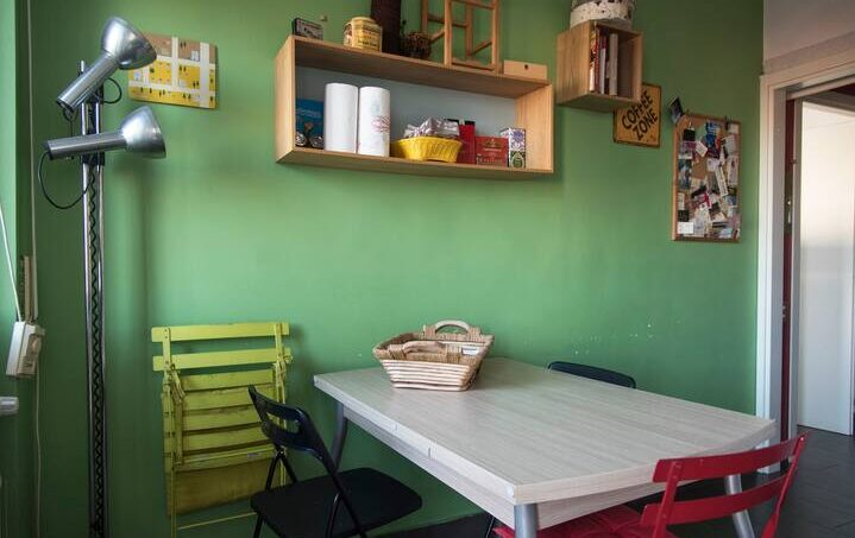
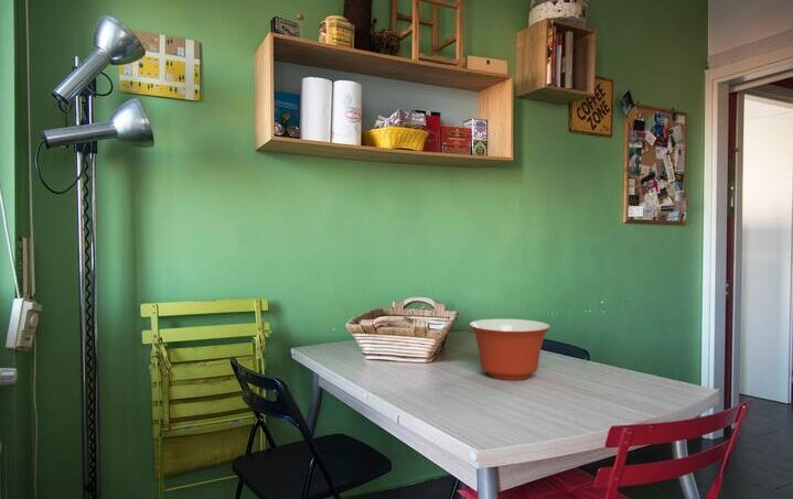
+ mixing bowl [468,317,551,381]
